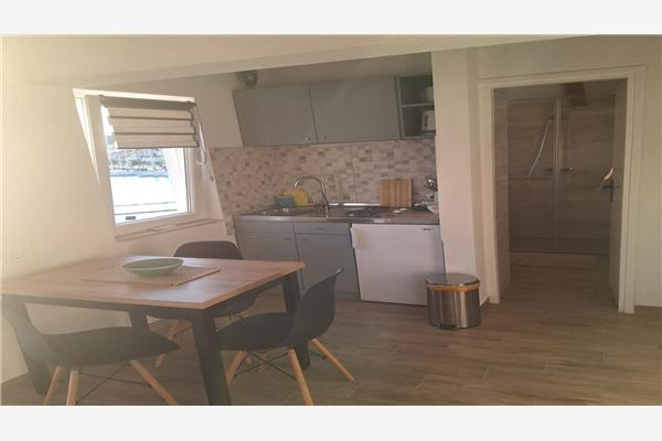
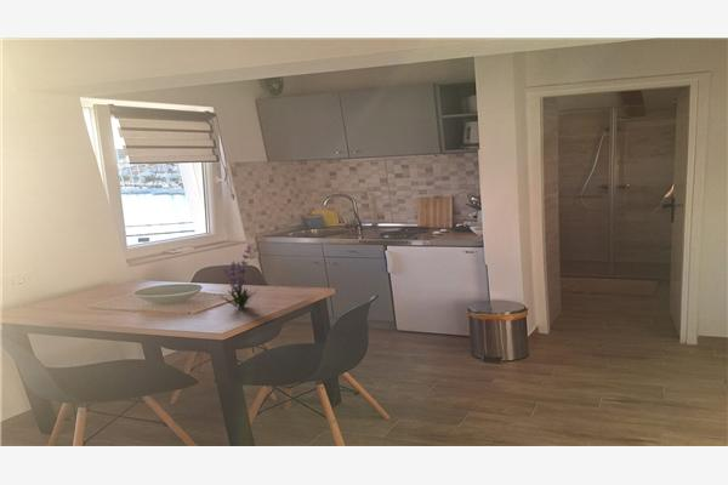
+ plant [217,245,258,309]
